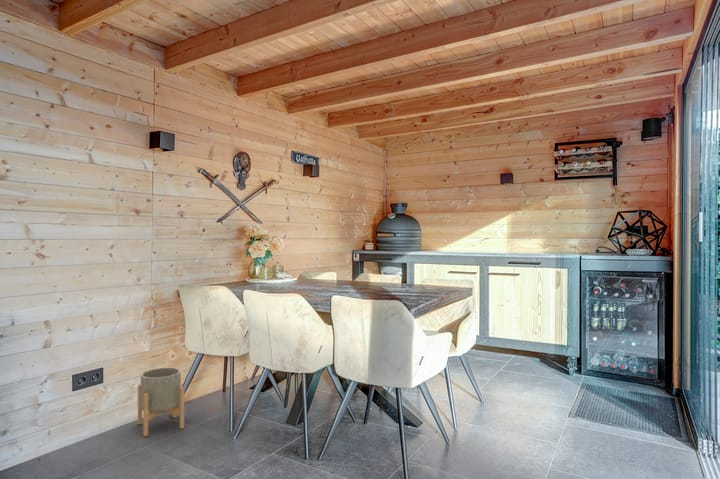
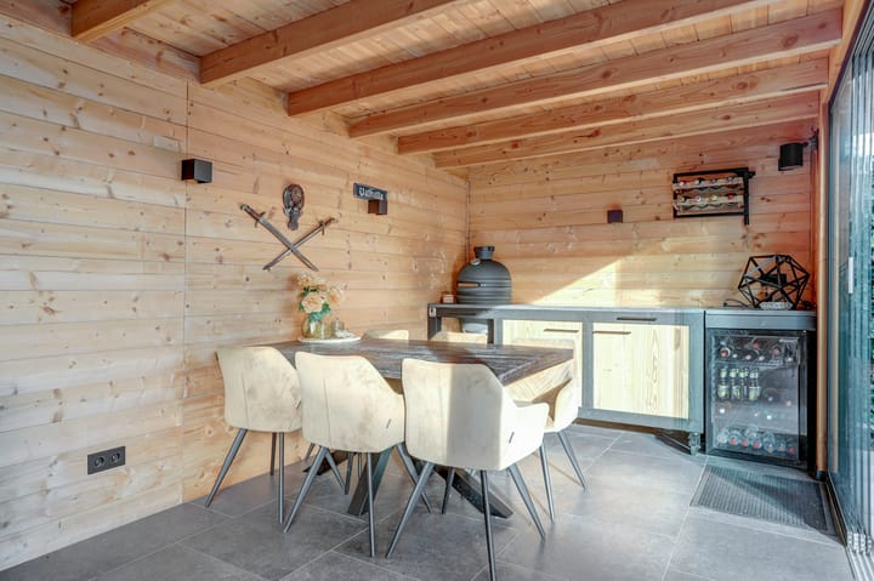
- planter [137,367,185,437]
